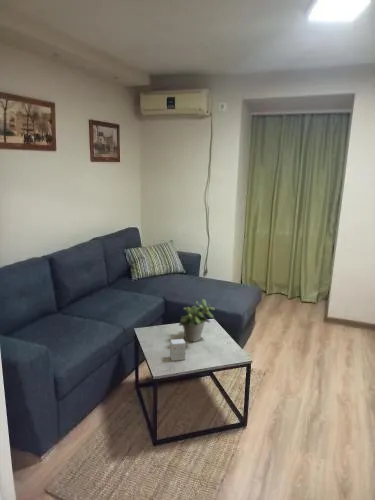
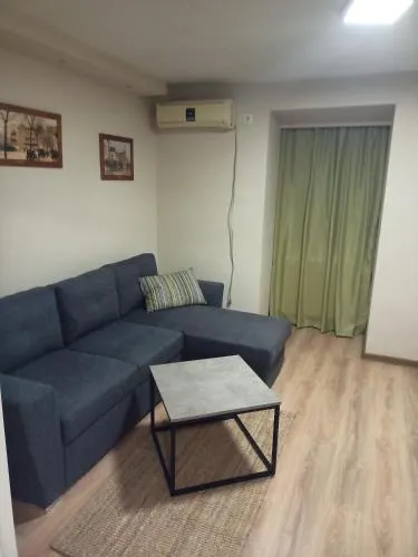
- small box [169,338,187,362]
- potted plant [178,298,216,342]
